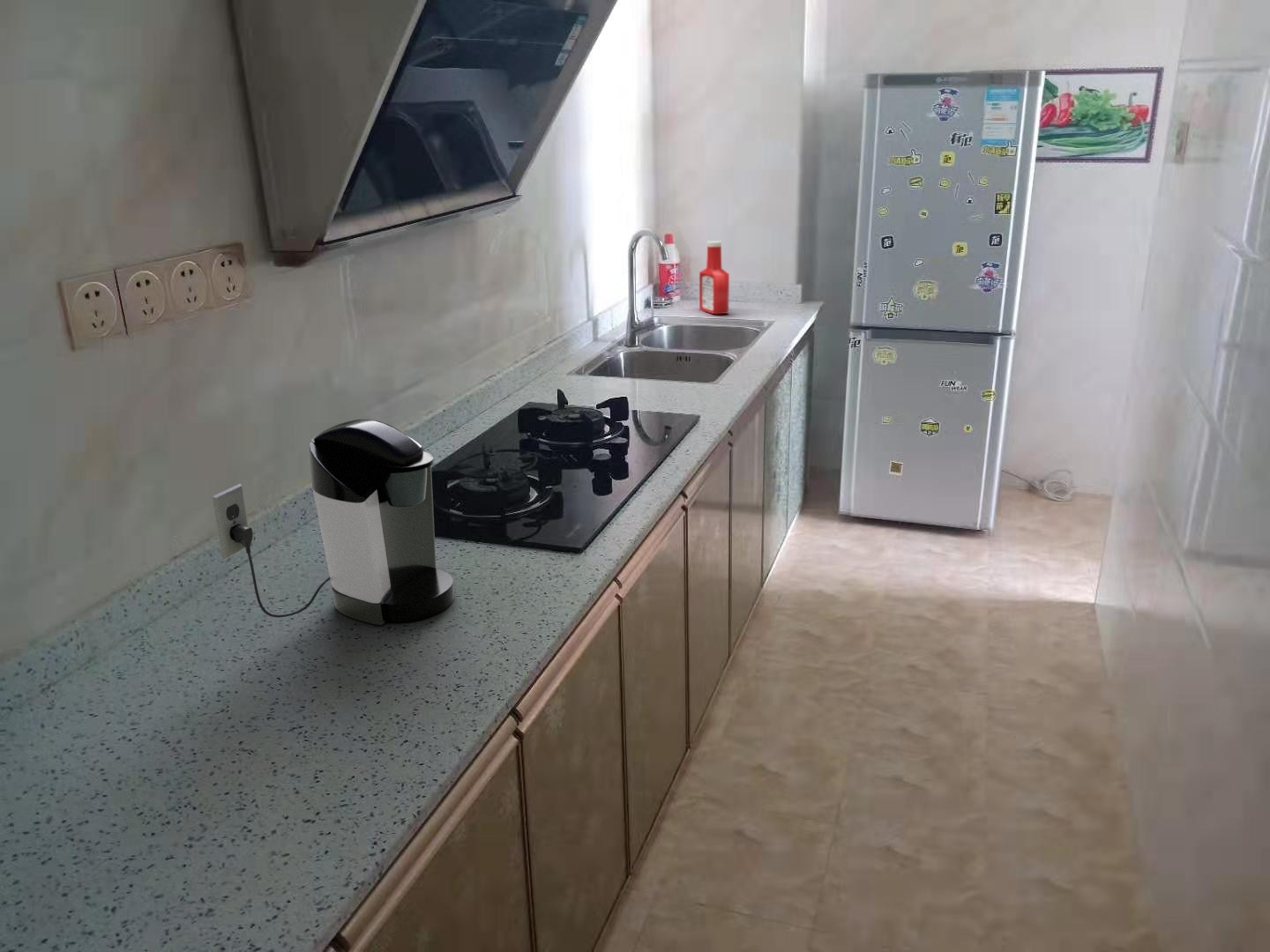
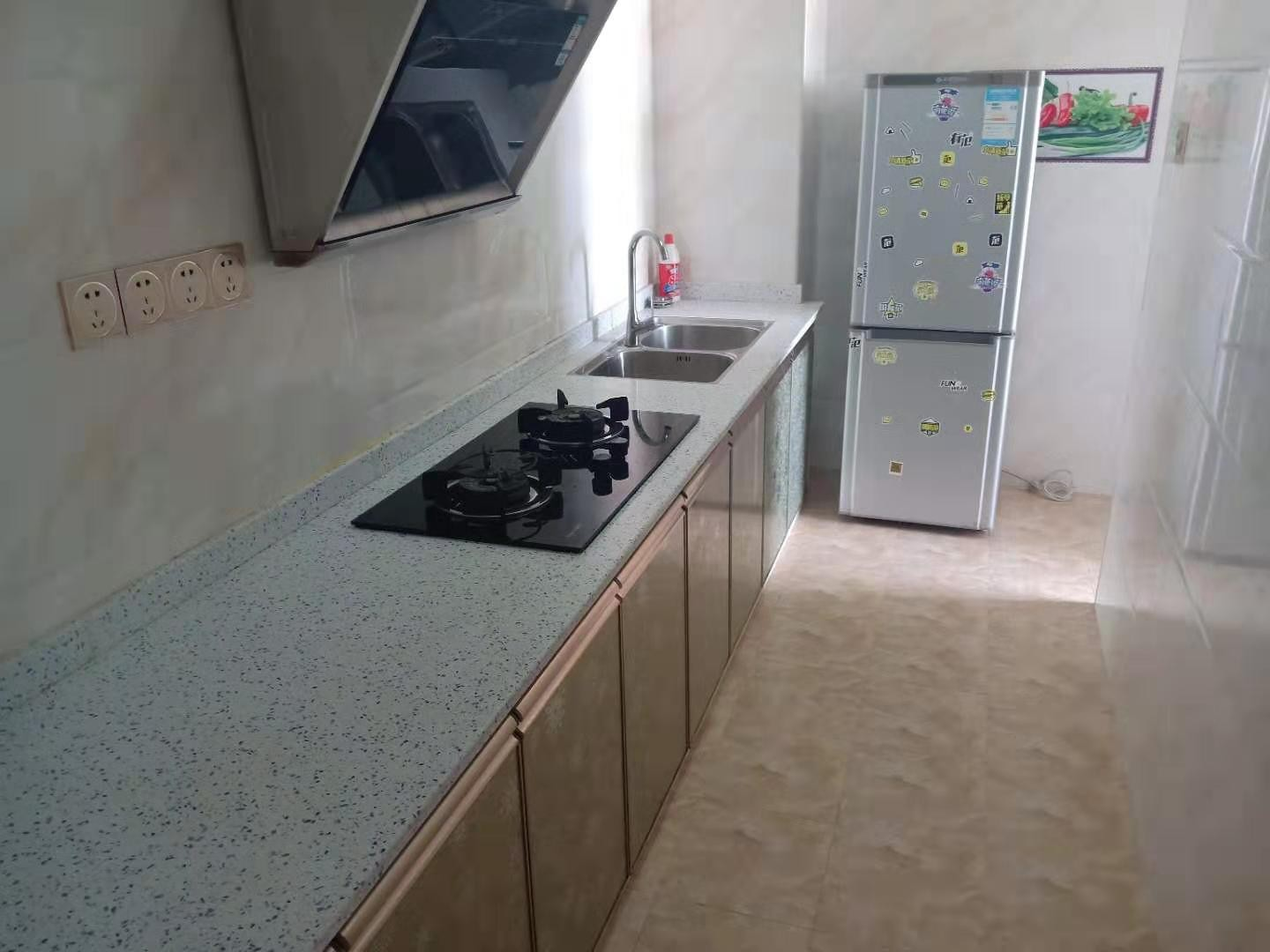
- soap bottle [699,240,730,315]
- coffee maker [212,419,455,626]
